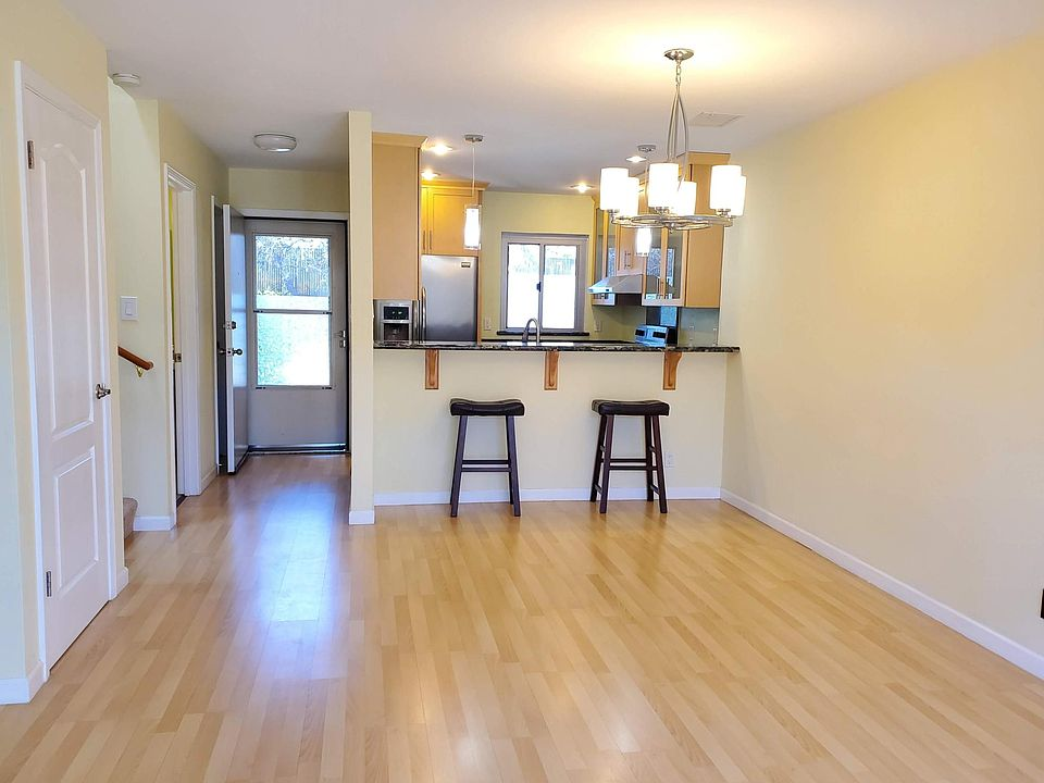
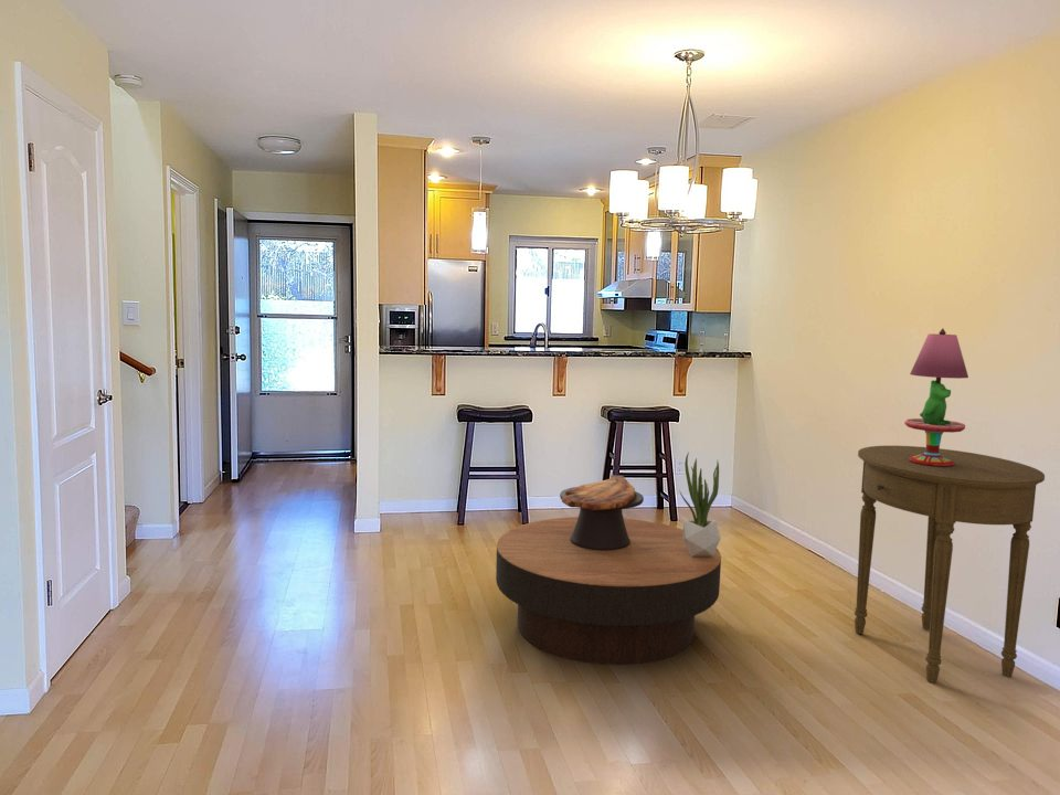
+ potted plant [678,451,721,556]
+ side table [854,445,1046,685]
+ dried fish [559,474,645,550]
+ table lamp [903,327,969,467]
+ coffee table [495,516,722,666]
